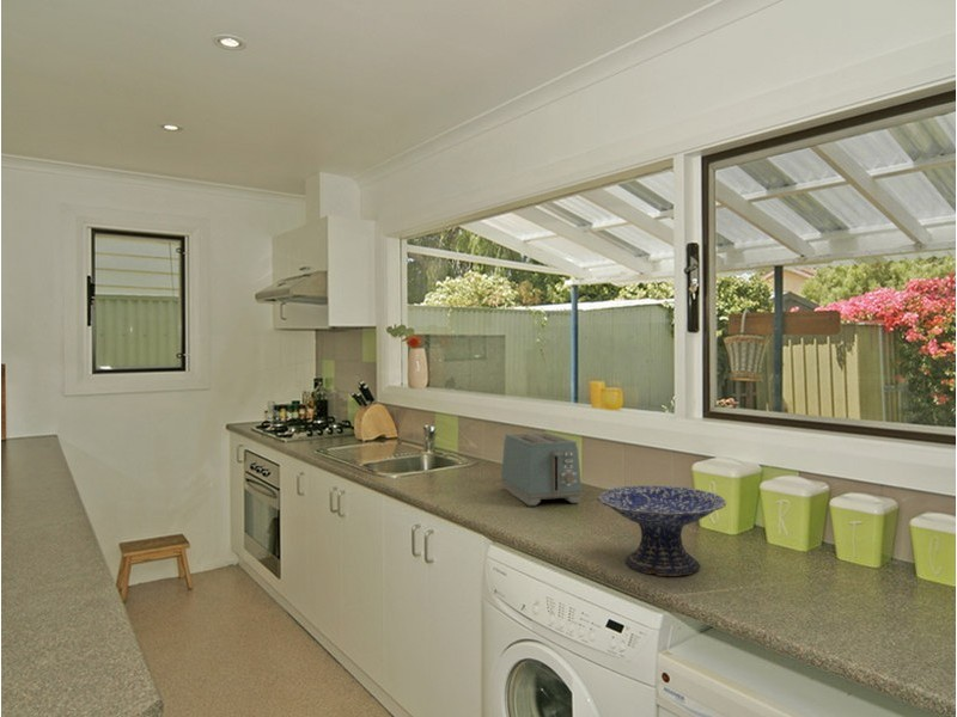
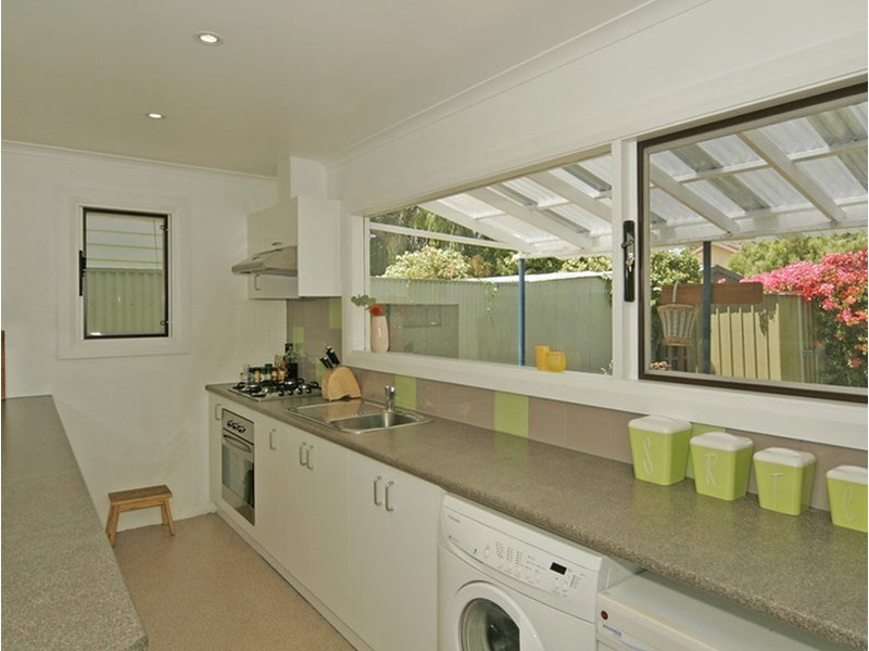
- decorative bowl [597,485,727,577]
- toaster [500,431,583,507]
